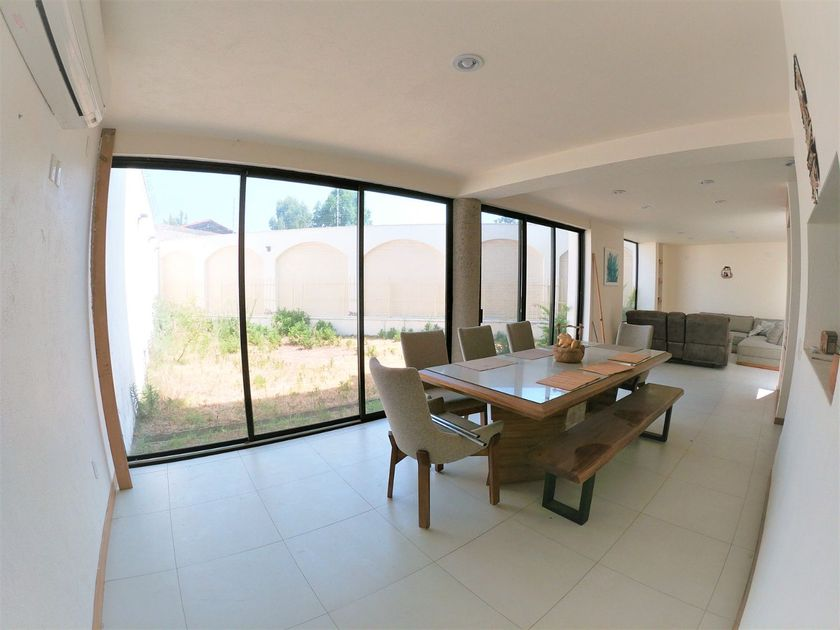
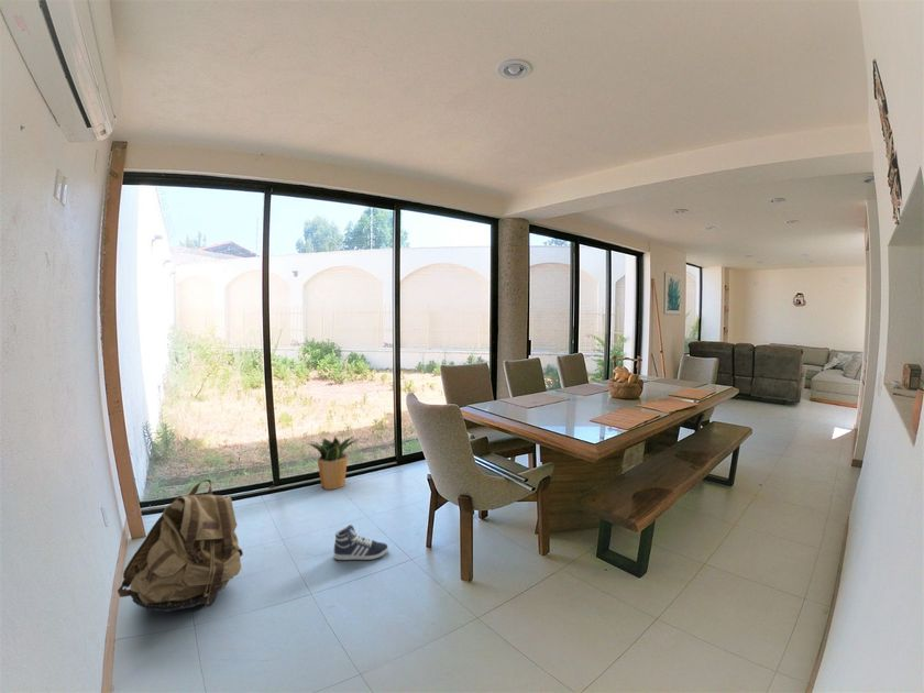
+ sneaker [332,524,389,561]
+ potted plant [305,435,360,491]
+ backpack [117,479,244,613]
